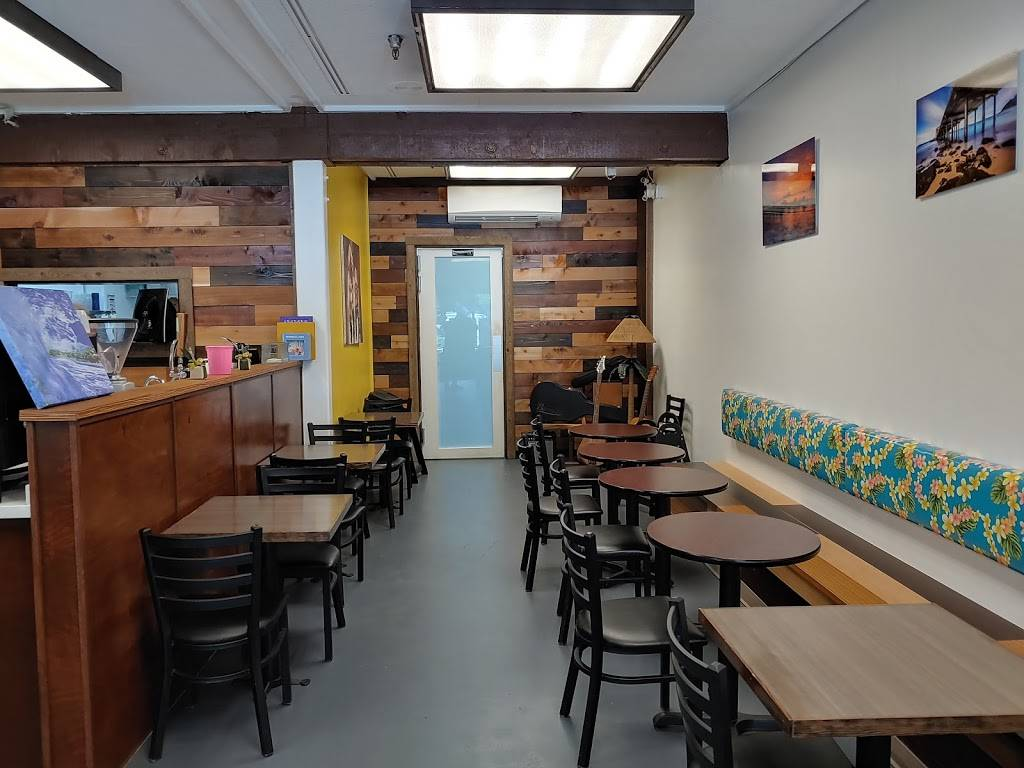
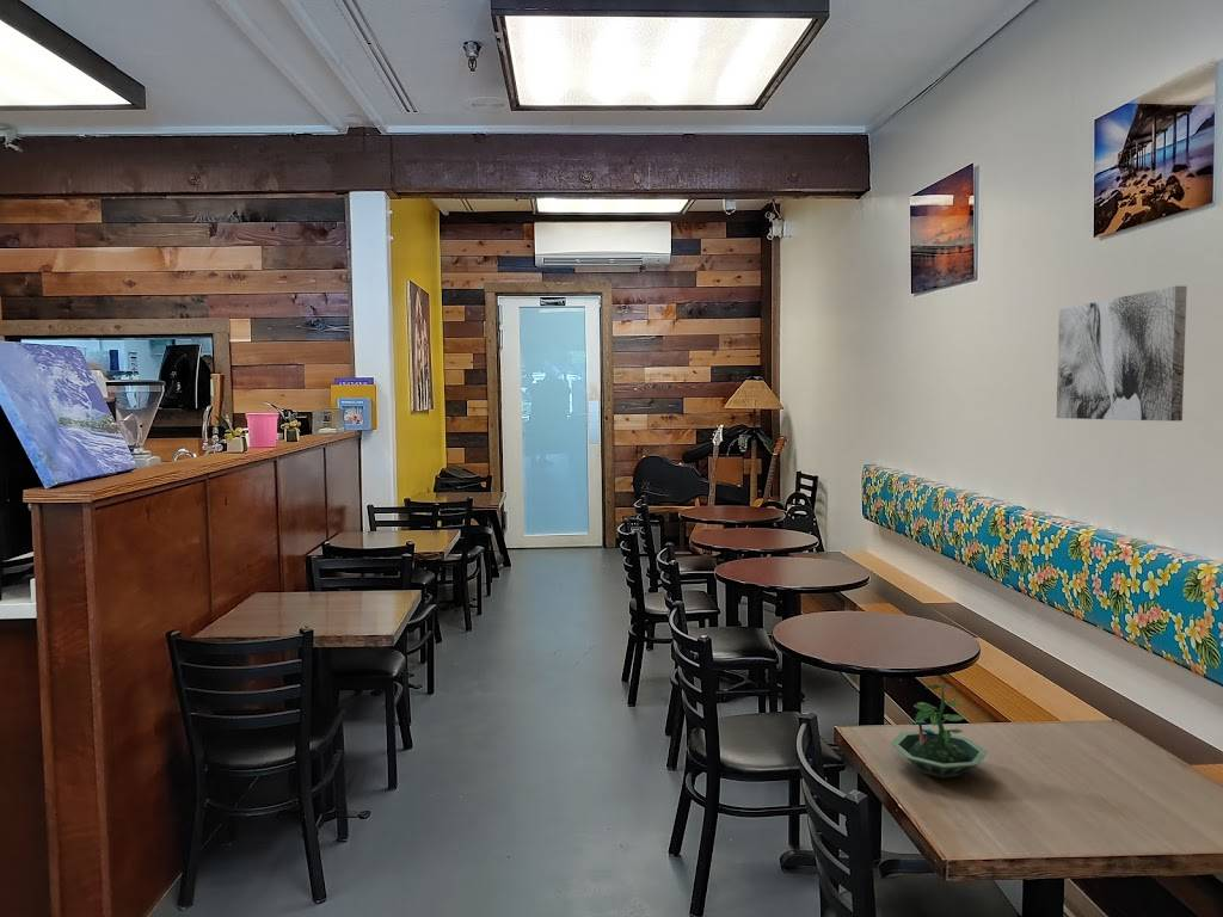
+ terrarium [890,683,989,780]
+ wall art [1056,285,1188,421]
